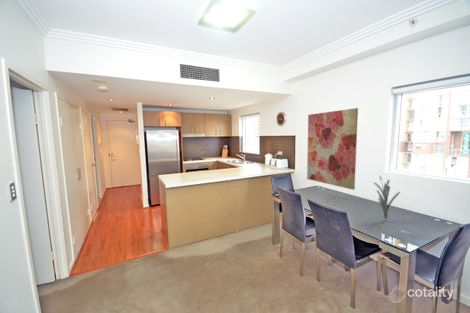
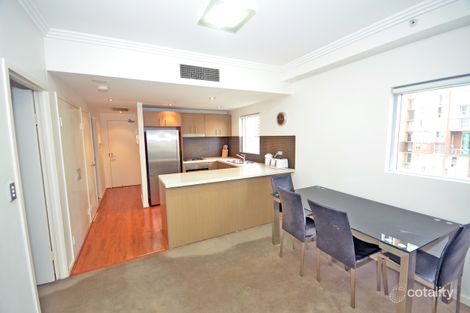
- wall art [306,107,359,191]
- plant [373,175,401,221]
